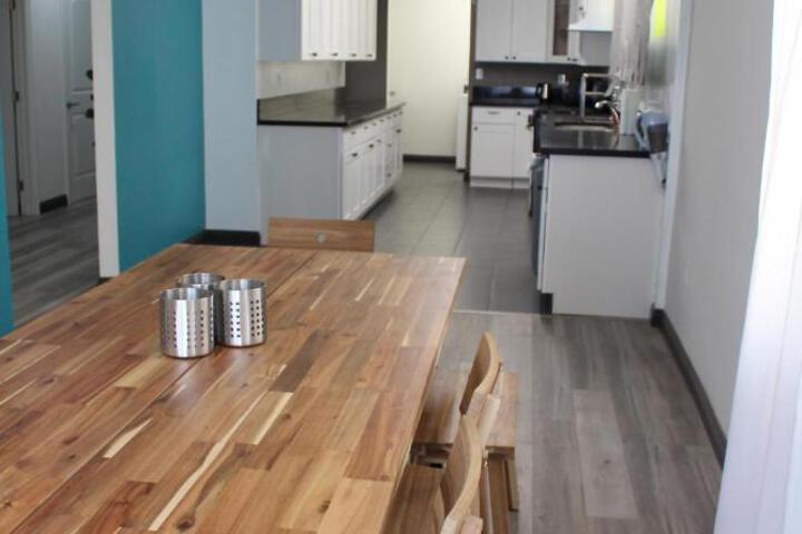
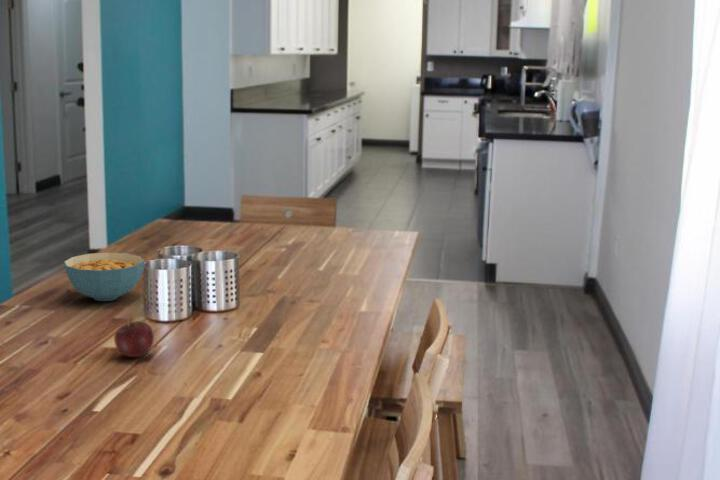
+ cereal bowl [63,252,145,302]
+ apple [113,317,155,358]
